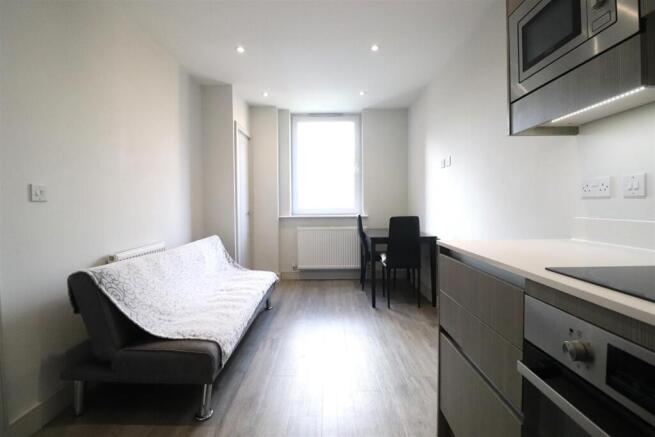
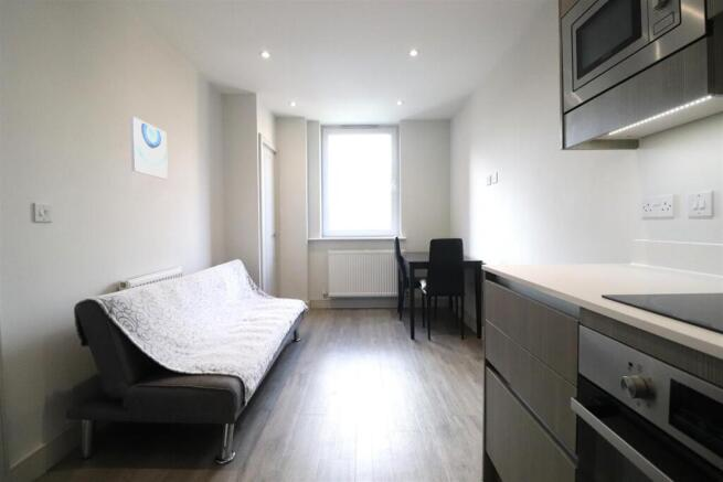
+ wall art [129,116,169,180]
